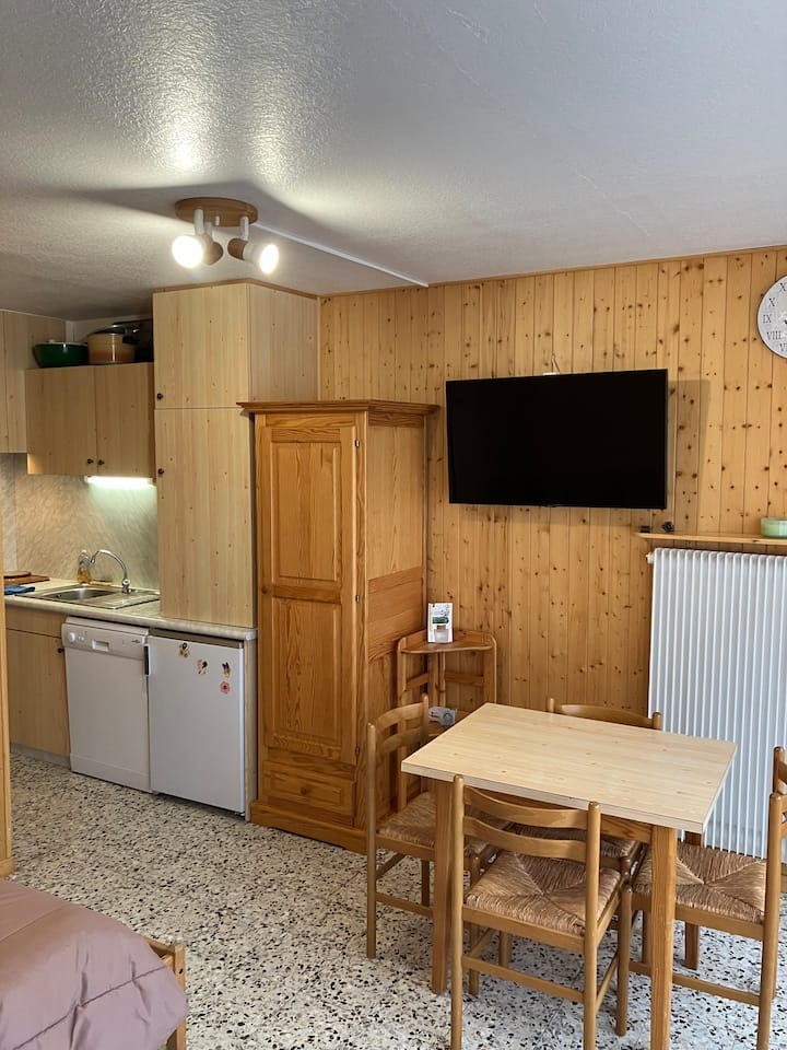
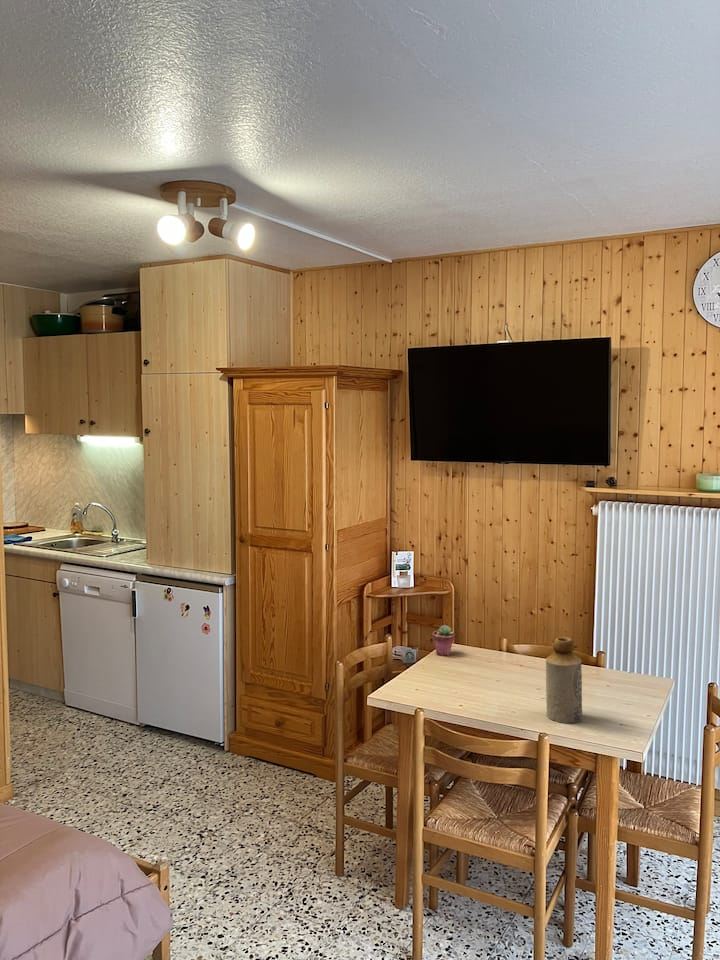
+ bottle [545,636,583,724]
+ potted succulent [432,624,456,657]
